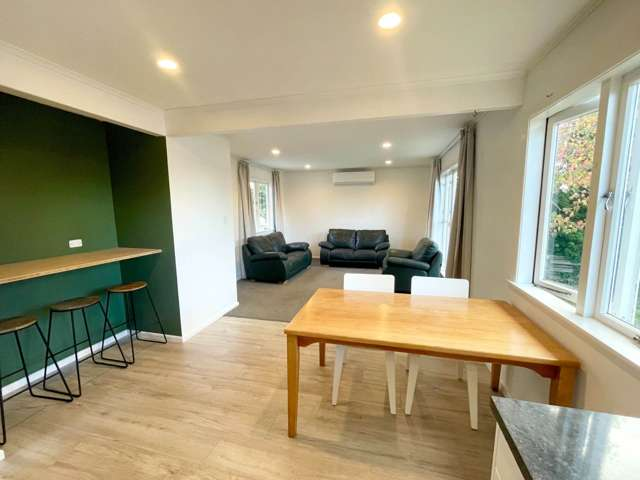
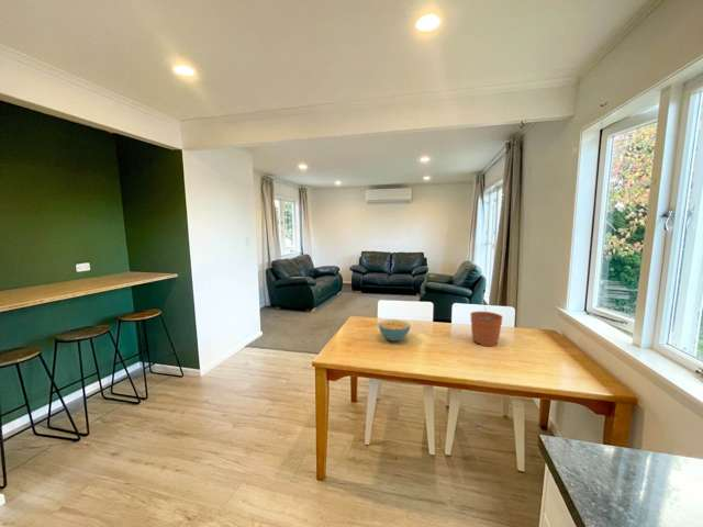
+ plant pot [469,301,504,347]
+ cereal bowl [377,318,412,343]
